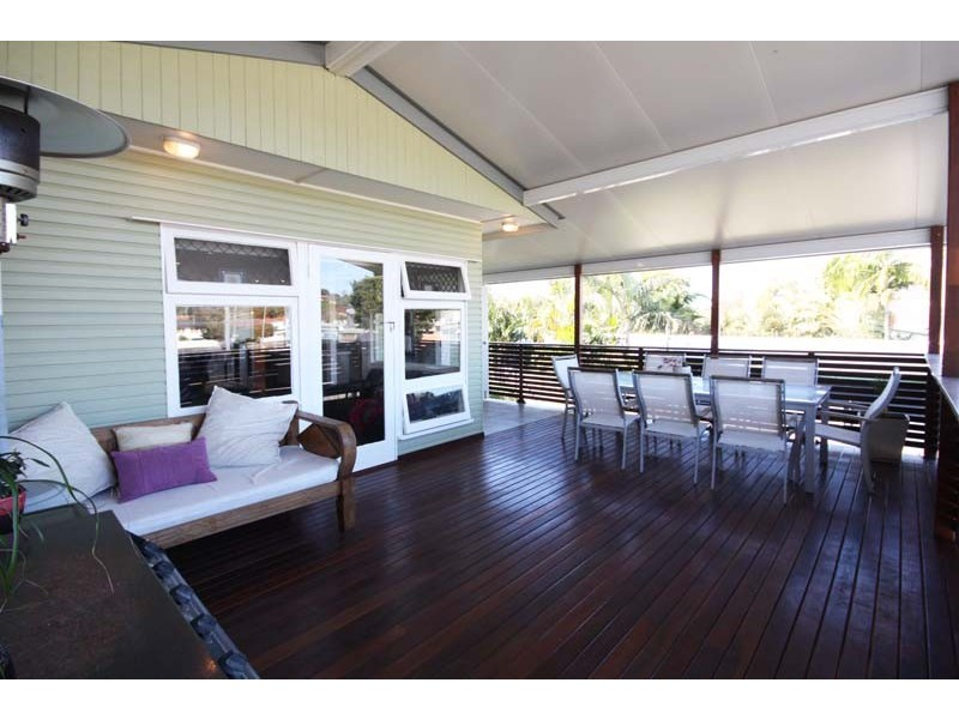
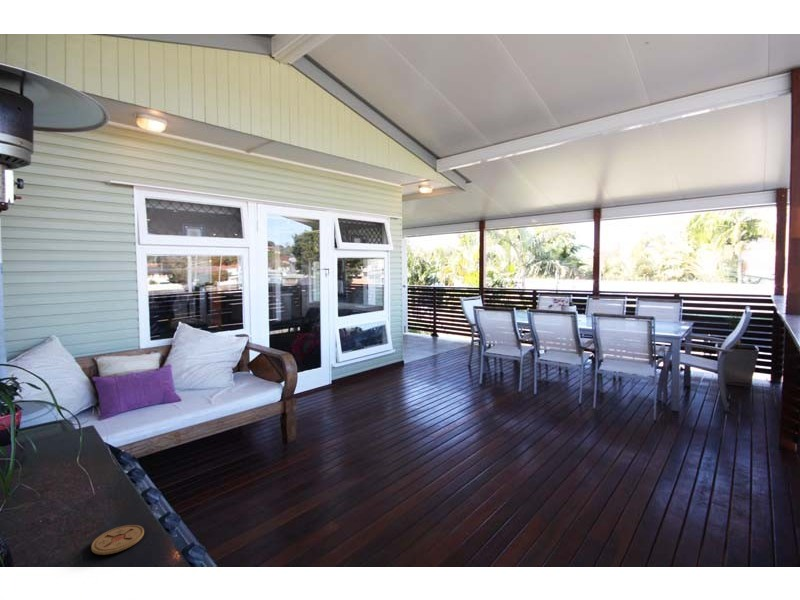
+ coaster [90,524,145,556]
